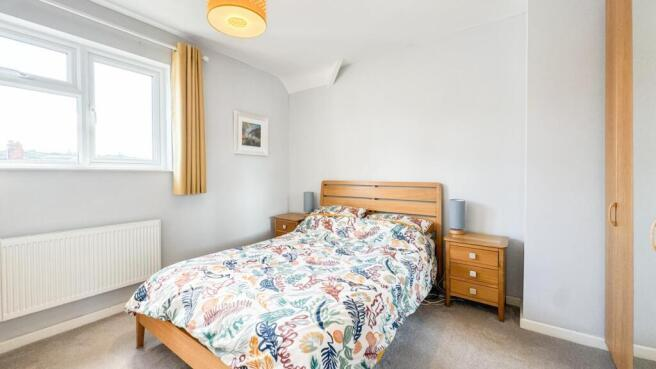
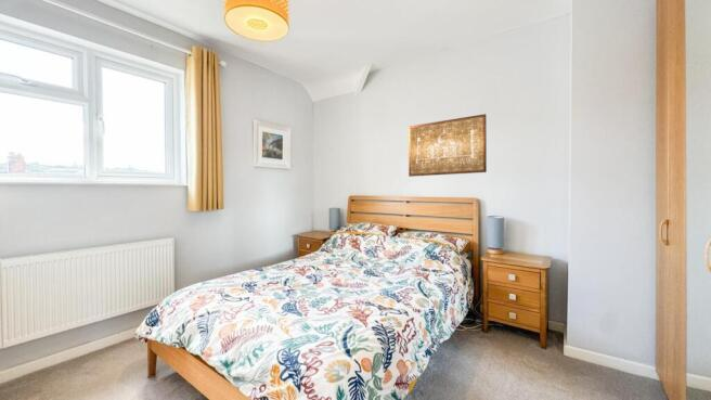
+ wall art [408,113,488,178]
